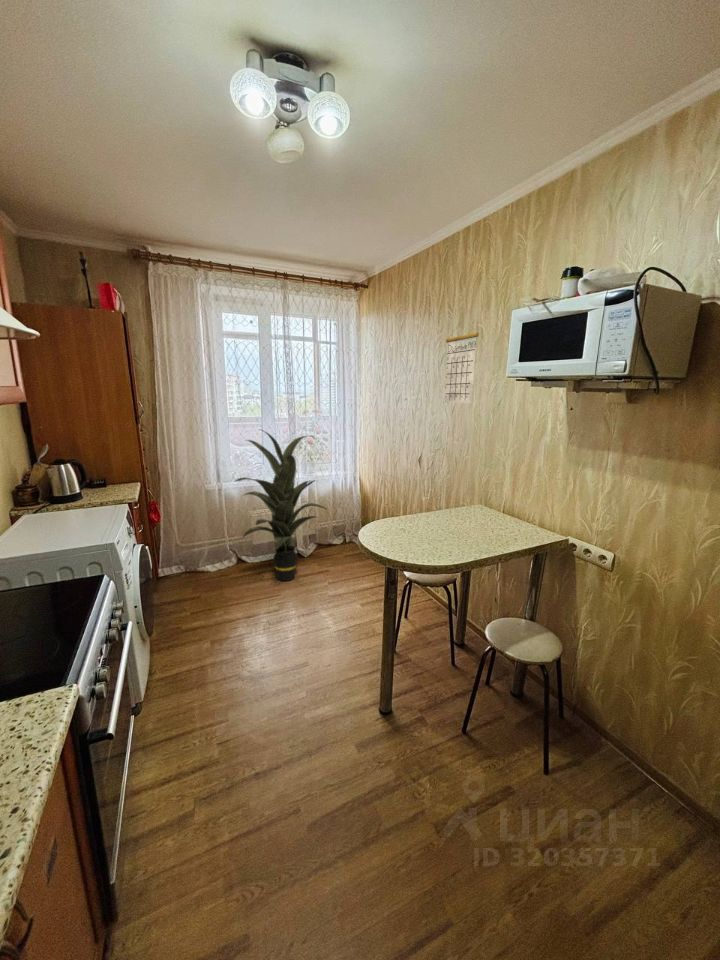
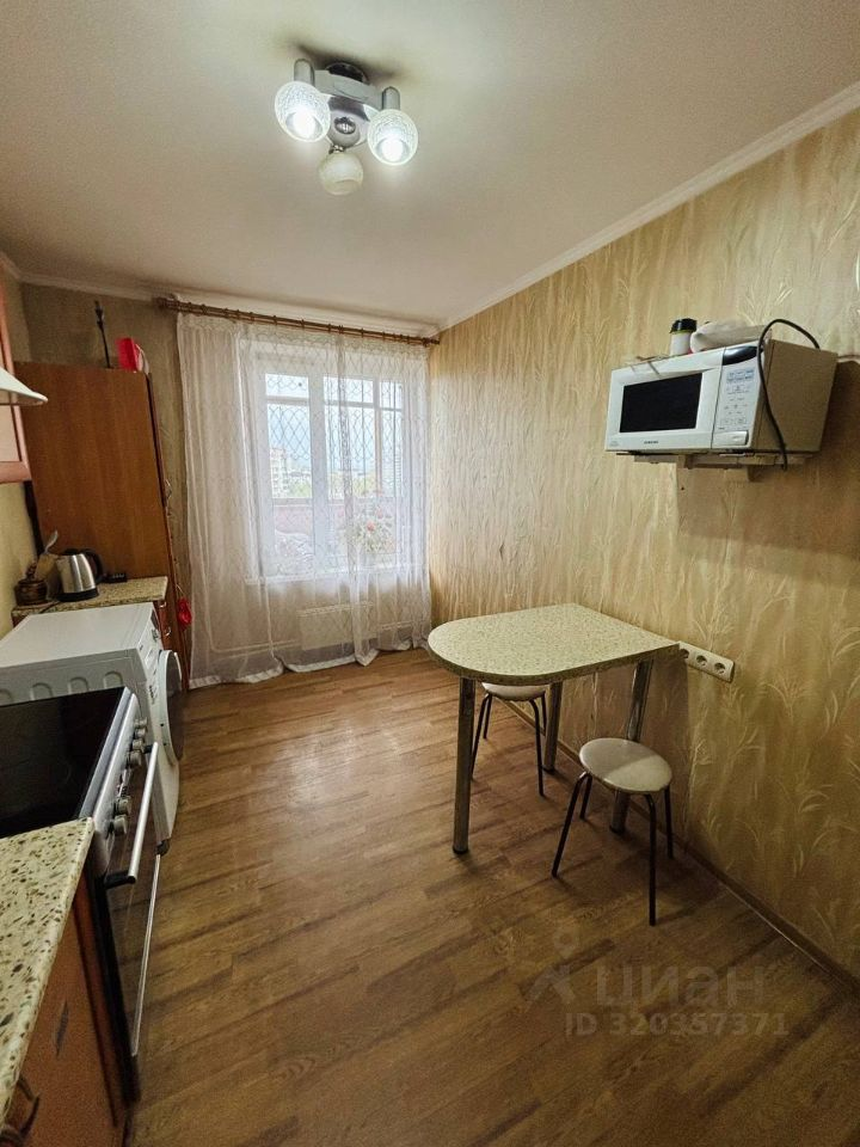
- calendar [442,321,480,405]
- indoor plant [233,428,329,582]
